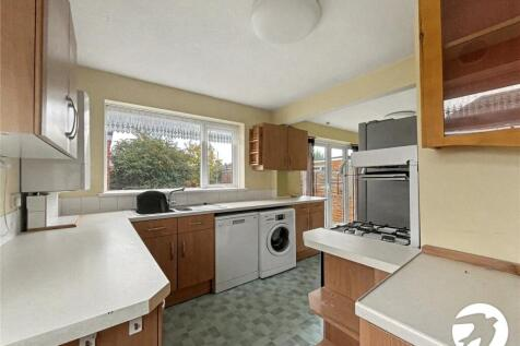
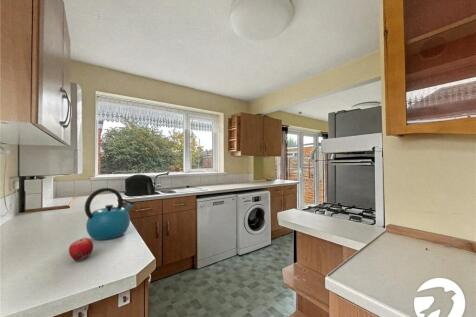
+ apple [68,236,94,263]
+ kettle [84,187,135,241]
